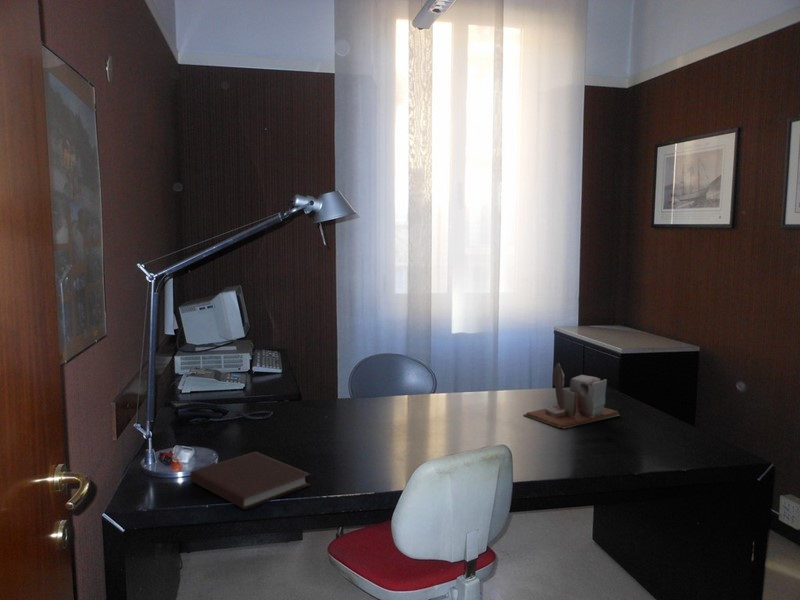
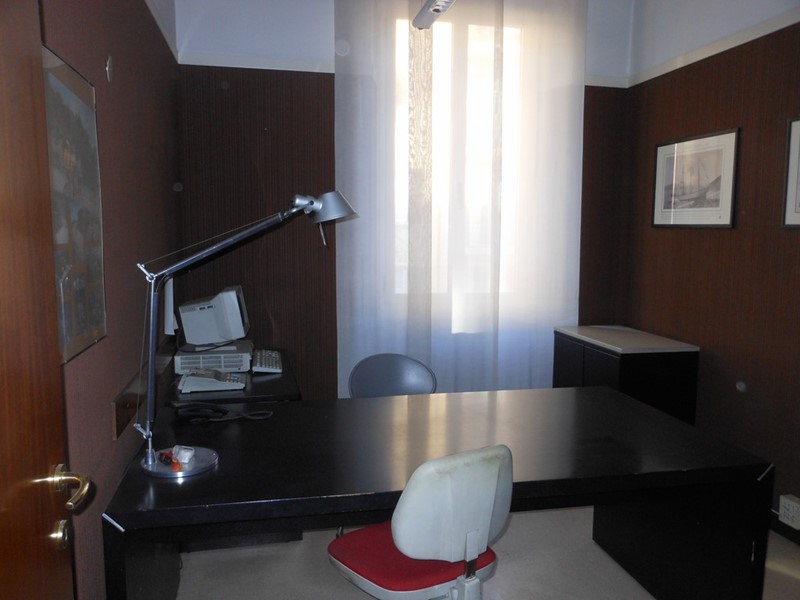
- desk organizer [523,362,621,429]
- notebook [189,451,312,510]
